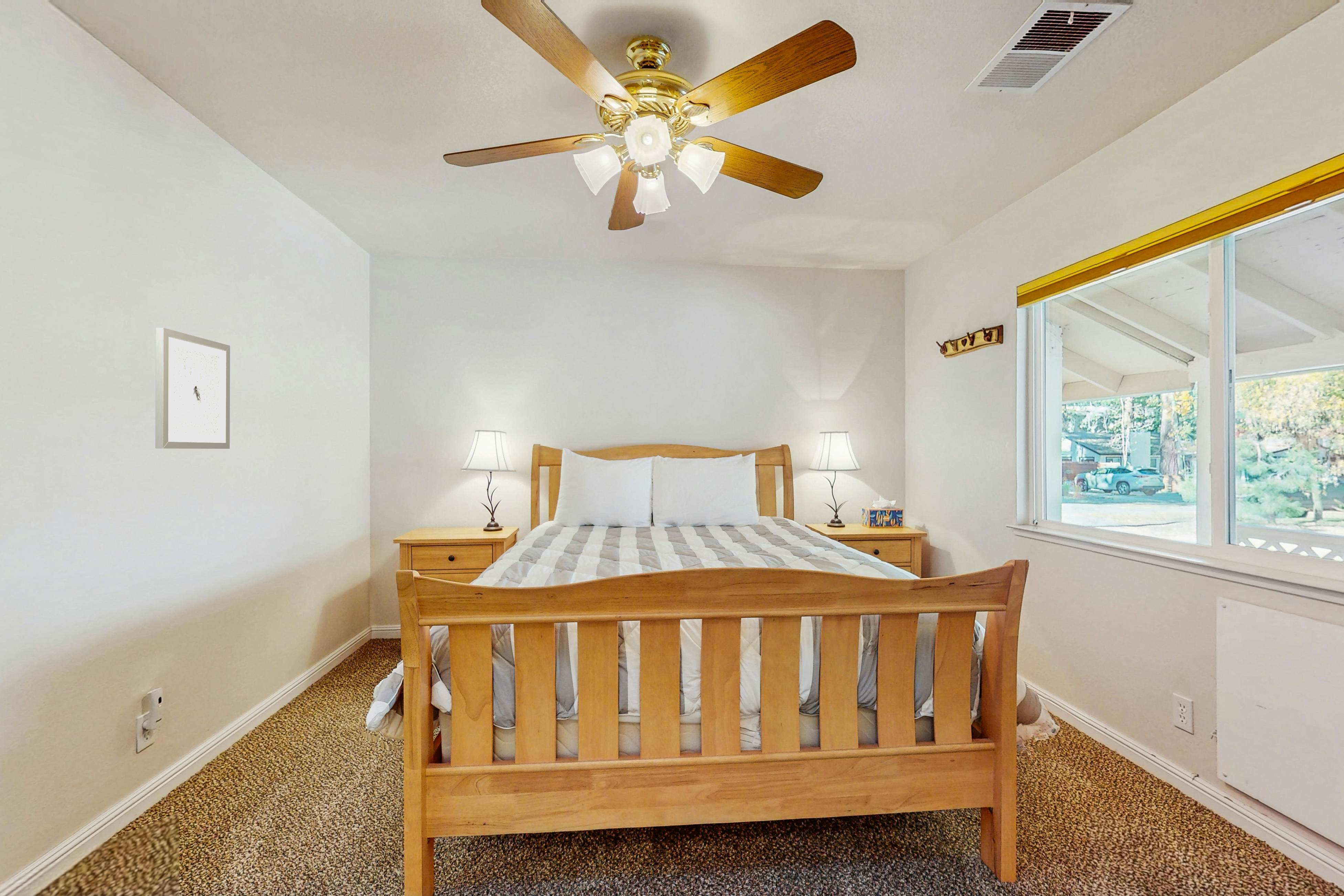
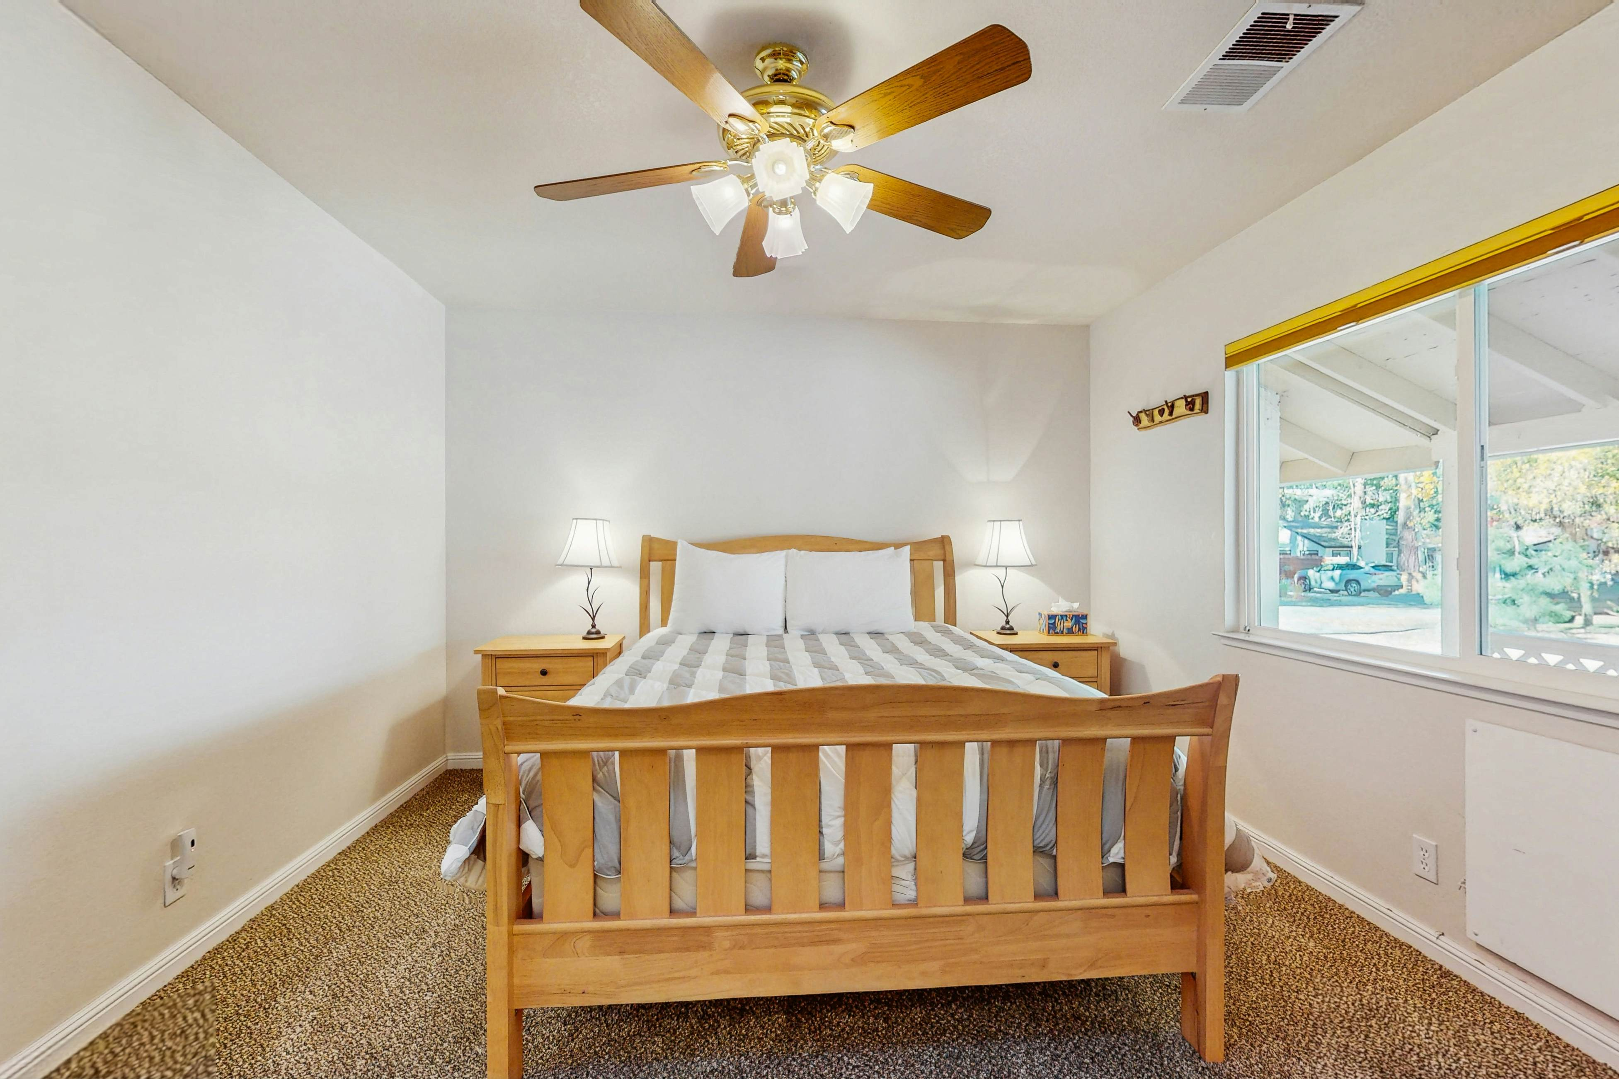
- wall art [155,327,231,449]
